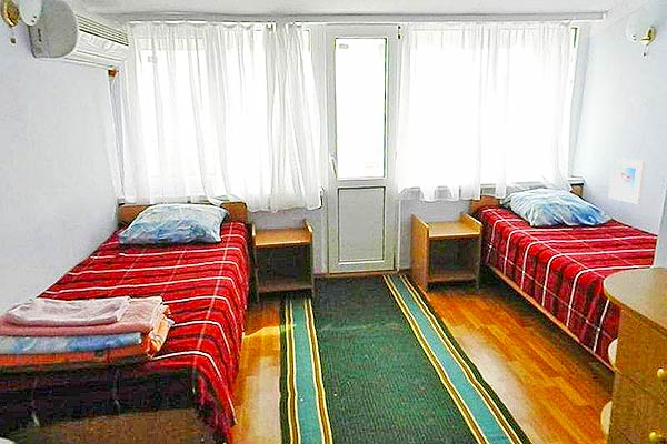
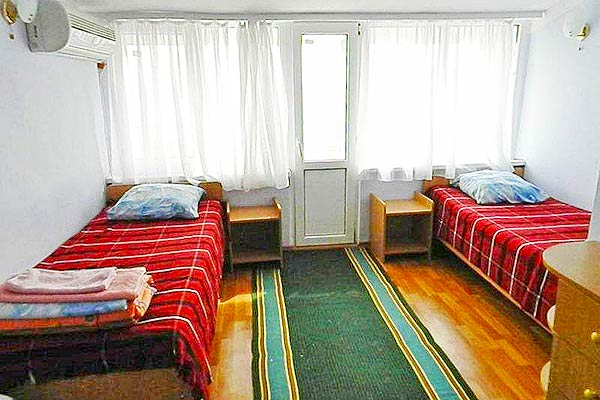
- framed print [608,157,646,205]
